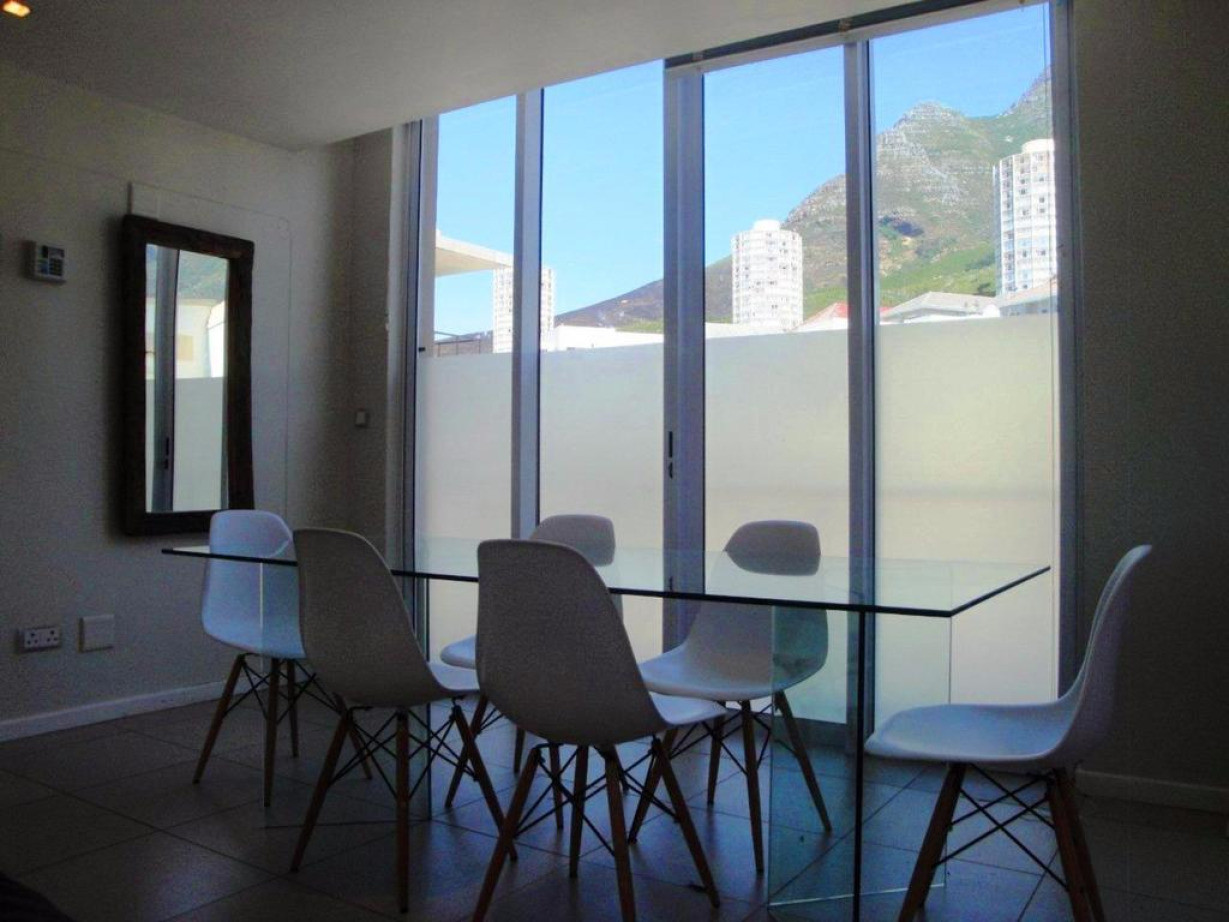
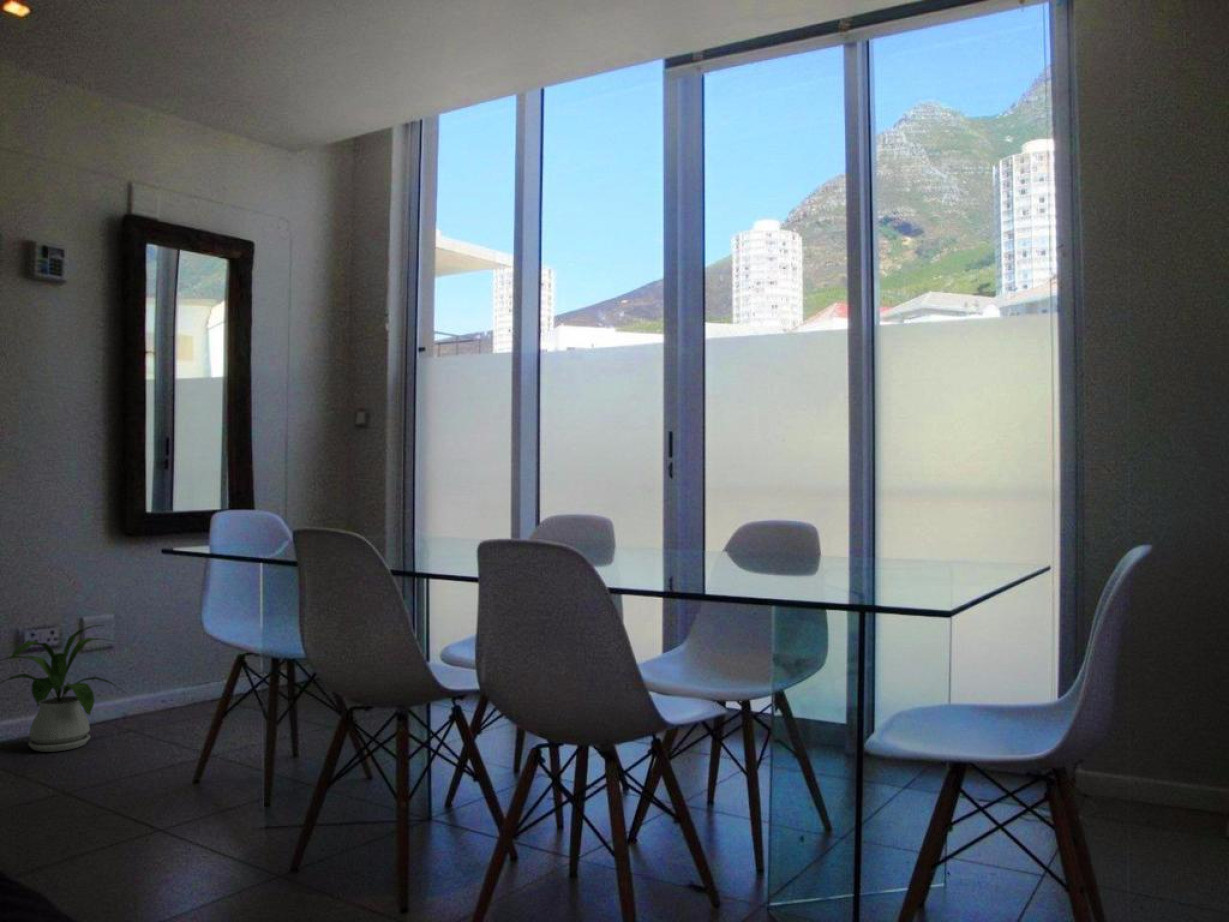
+ house plant [0,624,130,753]
